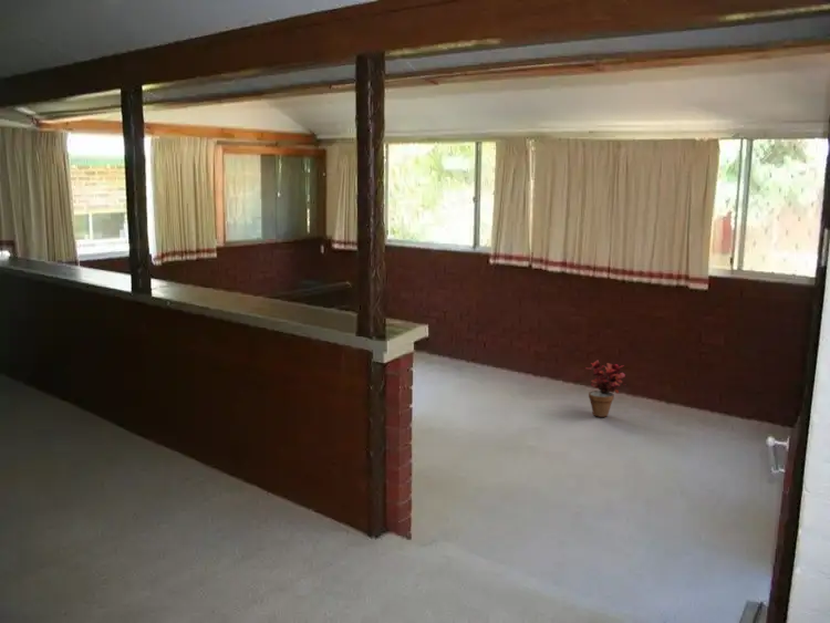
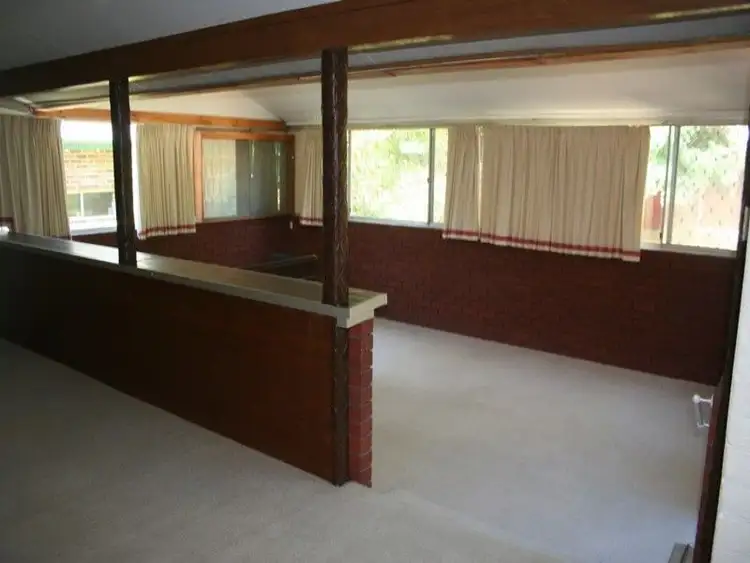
- potted plant [584,360,626,418]
